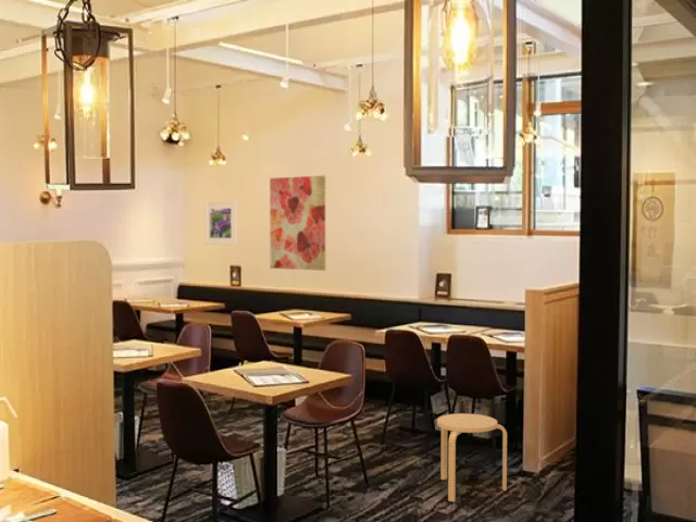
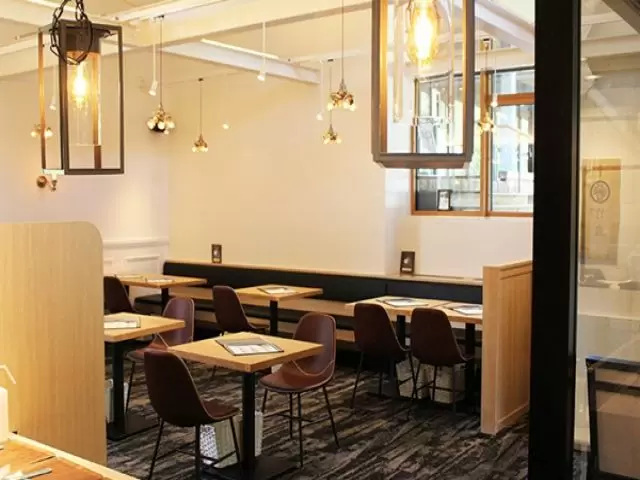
- wall art [269,175,326,272]
- stool [436,412,508,502]
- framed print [203,200,238,246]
